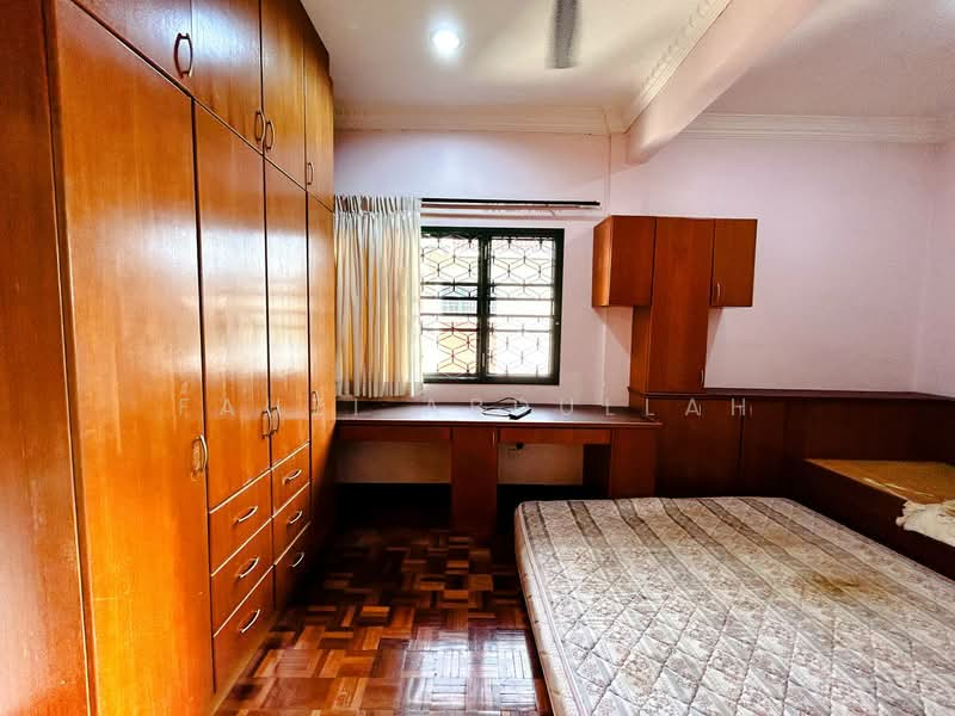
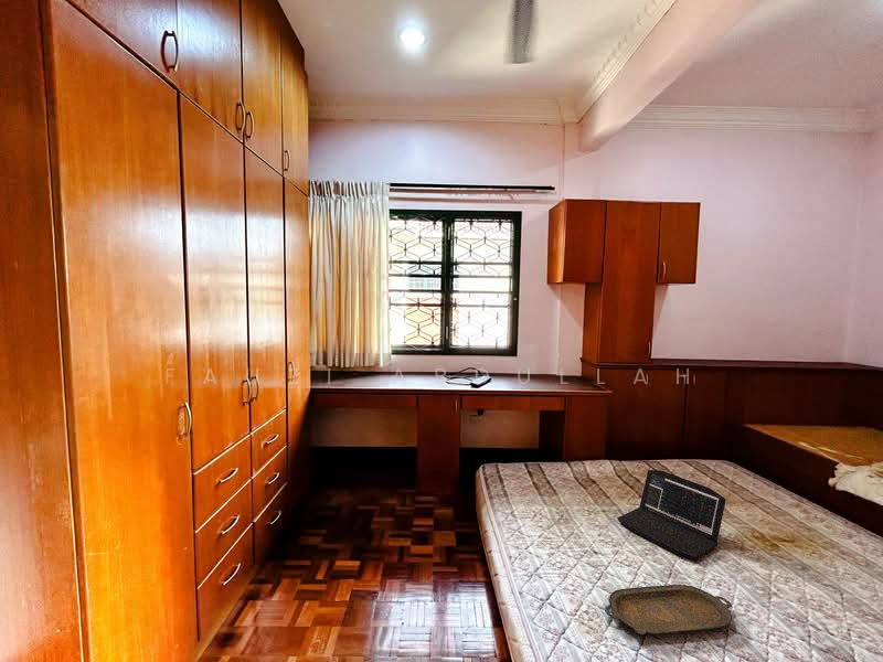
+ laptop [617,469,727,562]
+ serving tray [604,584,733,636]
